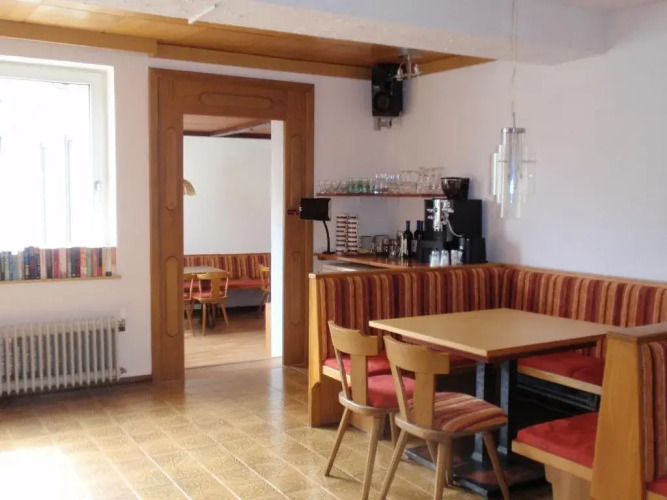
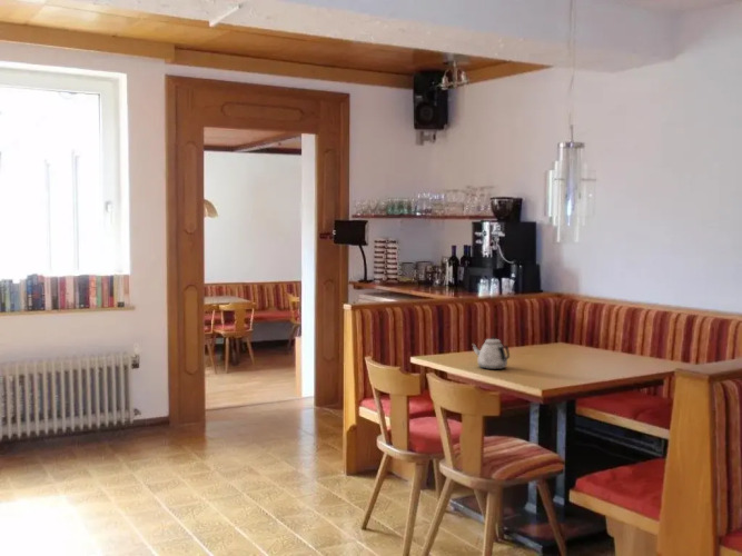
+ teapot [471,336,511,370]
